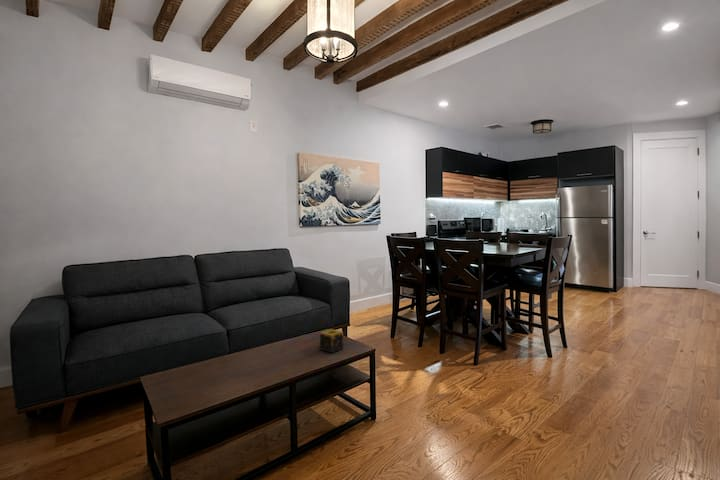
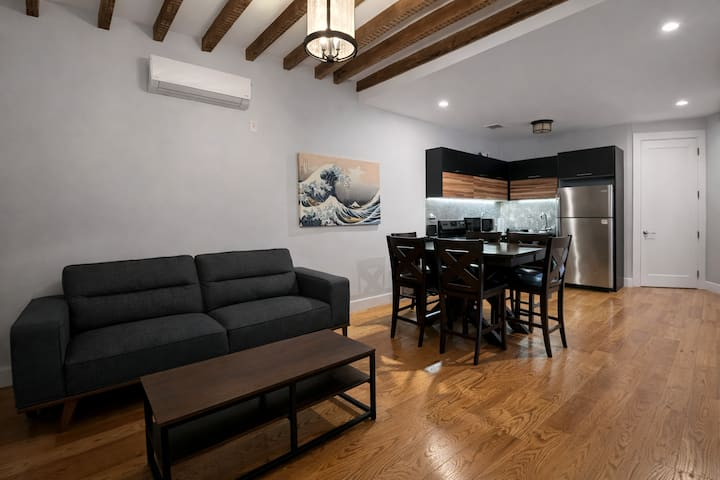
- candle [318,328,344,354]
